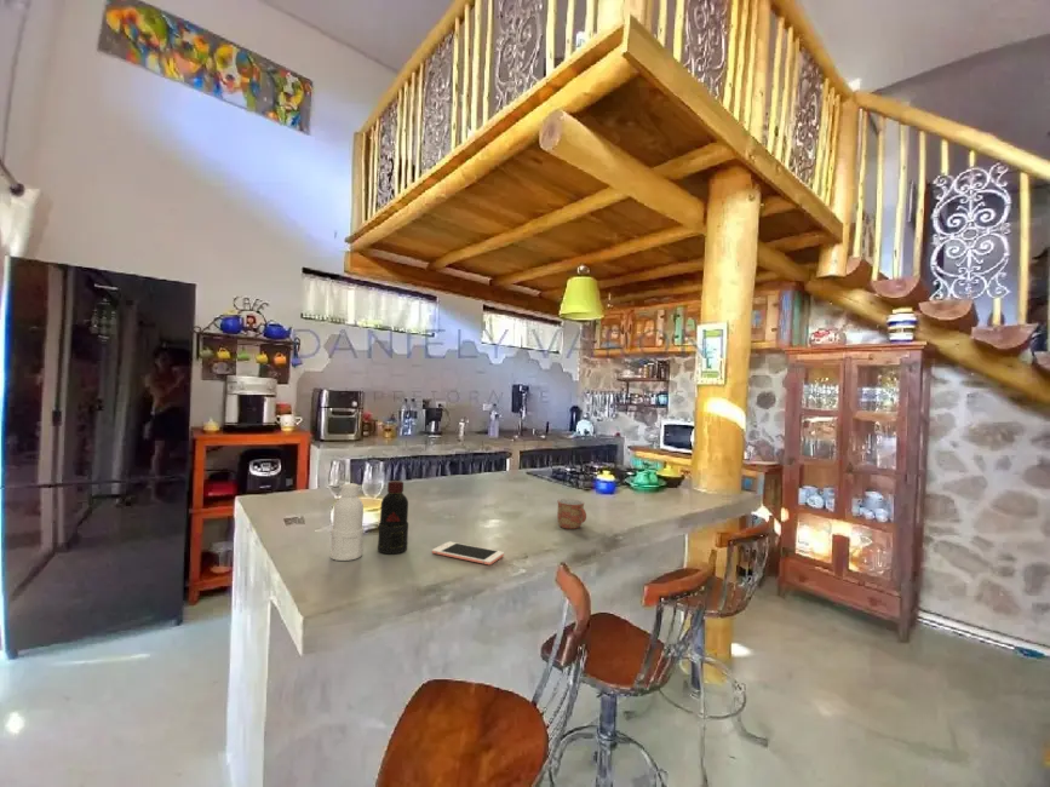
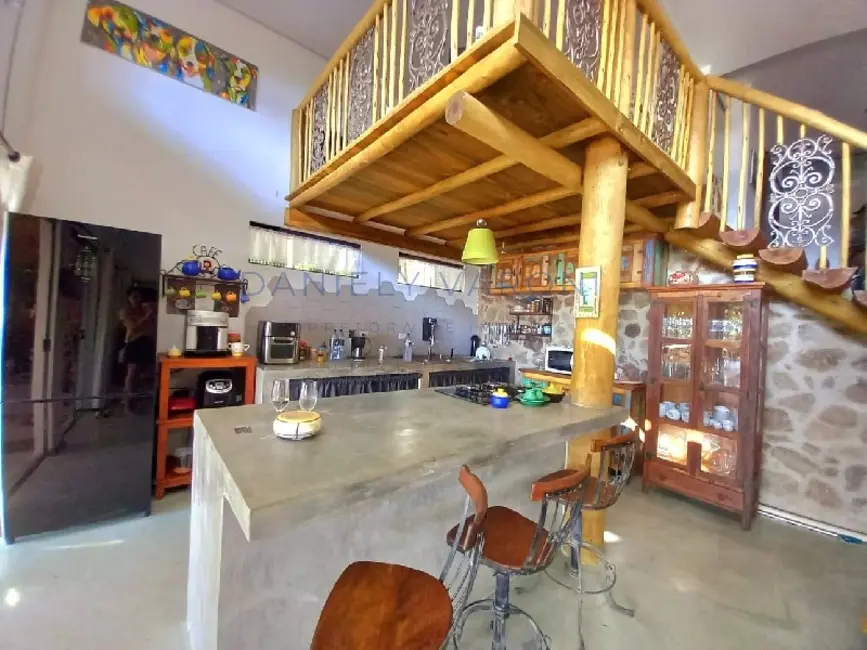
- mug [556,498,587,530]
- bottle [329,479,409,562]
- cell phone [431,540,505,565]
